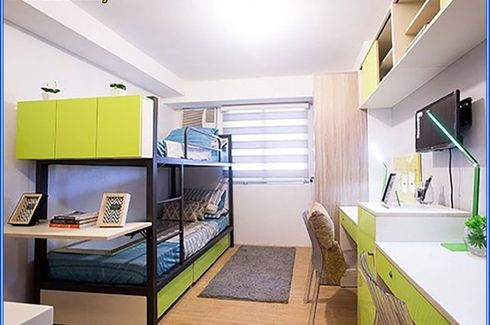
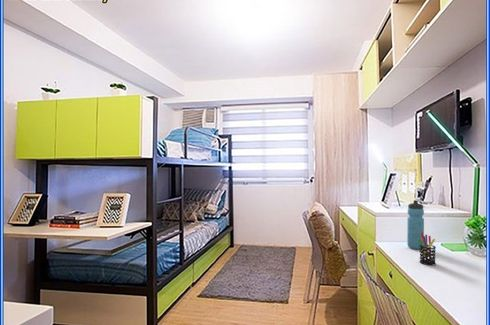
+ pen holder [418,232,437,266]
+ water bottle [406,199,425,250]
